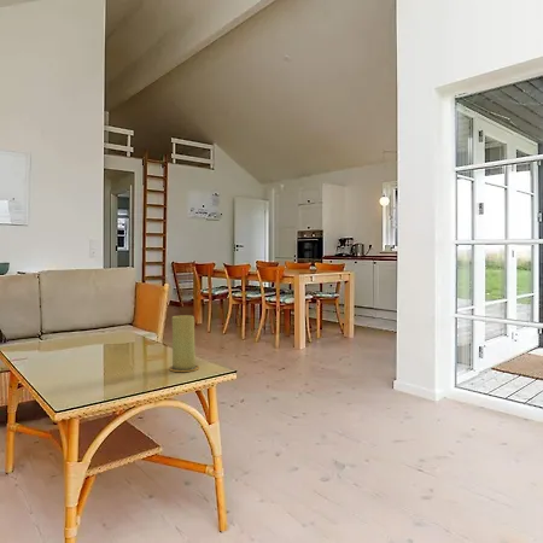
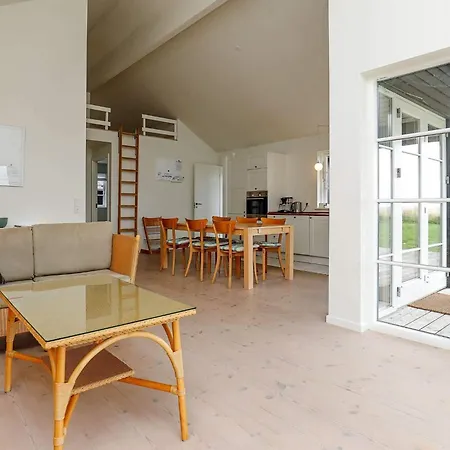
- candle [168,314,200,373]
